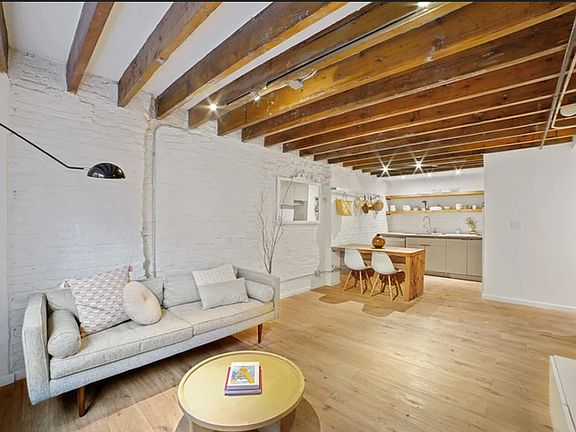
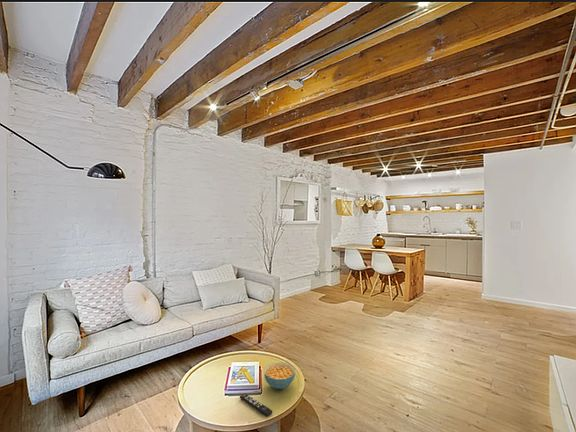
+ cereal bowl [263,362,296,390]
+ remote control [239,392,273,418]
